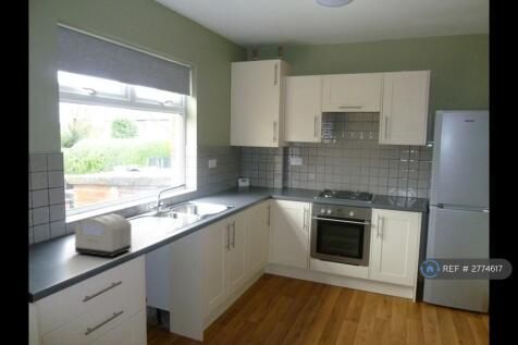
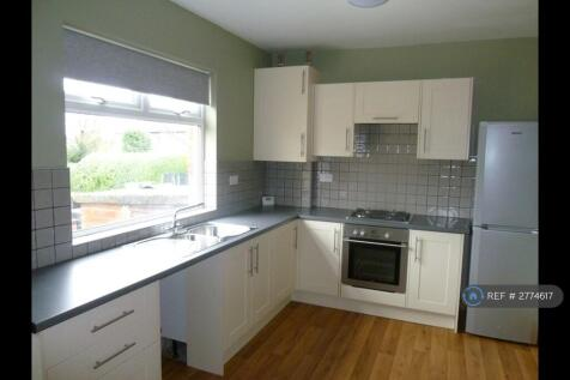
- toaster [73,212,133,258]
